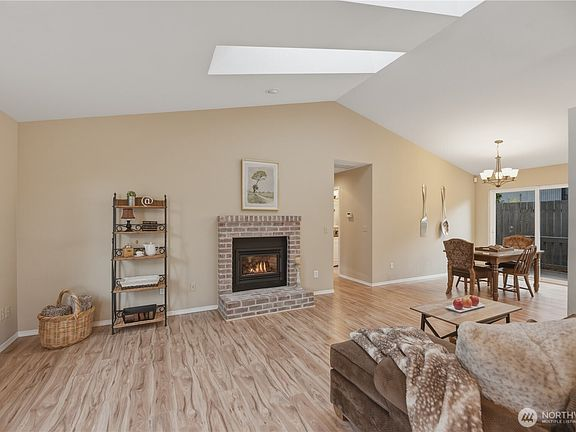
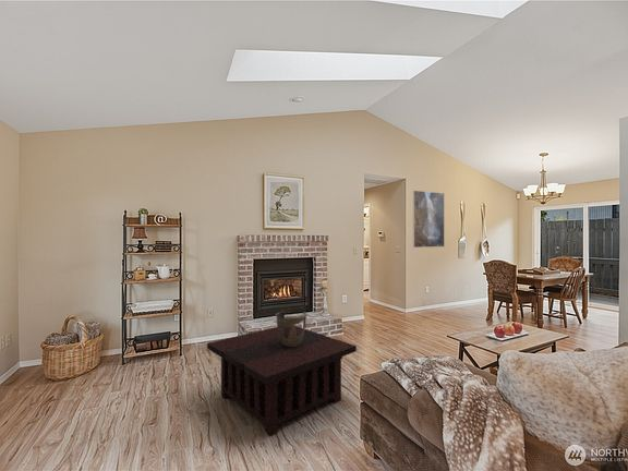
+ coffee table [206,325,358,437]
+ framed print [412,190,445,249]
+ decorative bowl [274,310,309,347]
